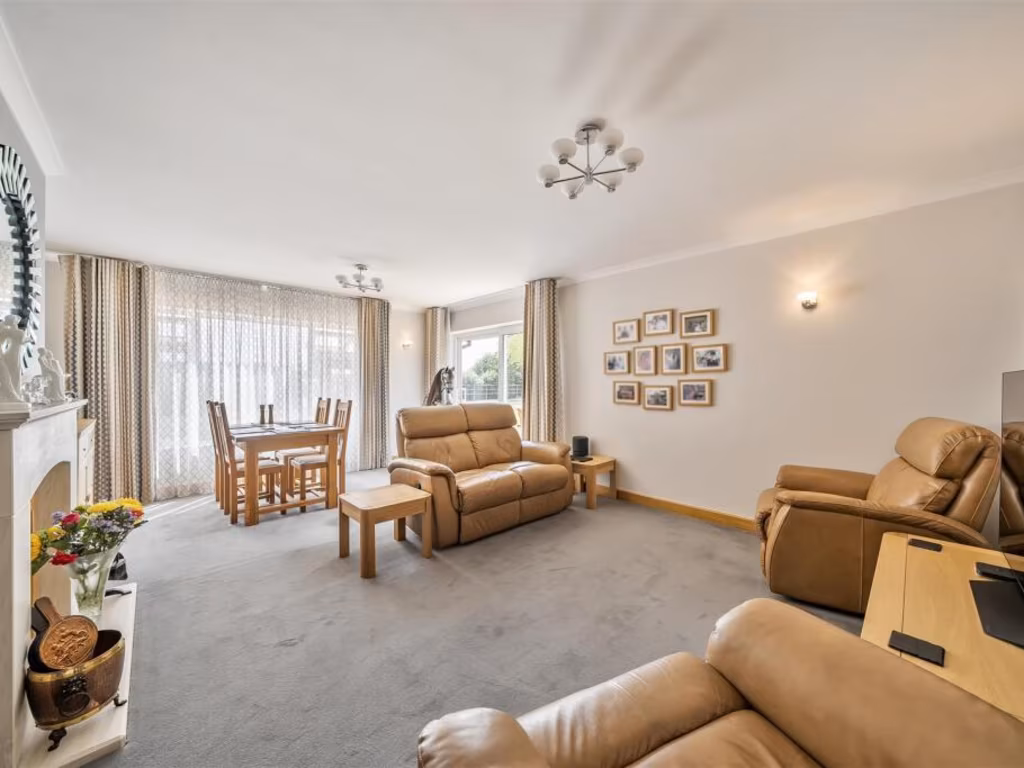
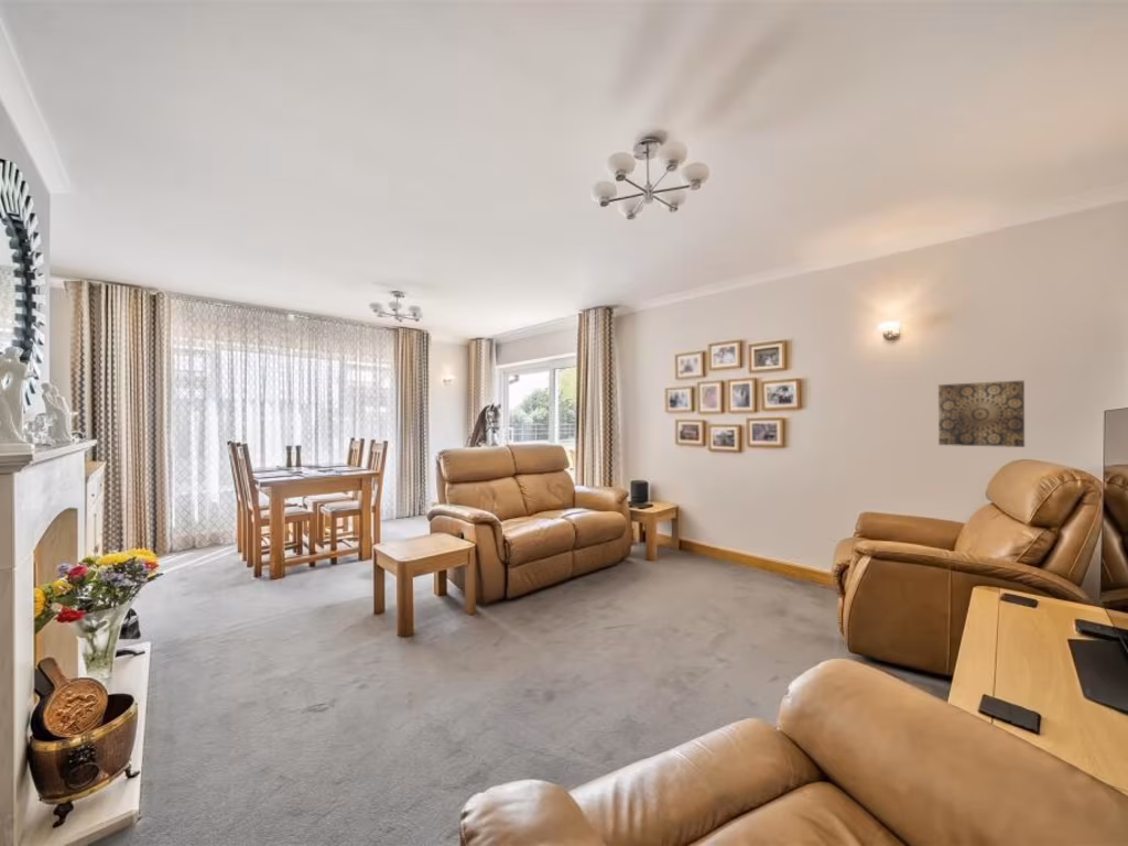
+ wall art [937,379,1026,448]
